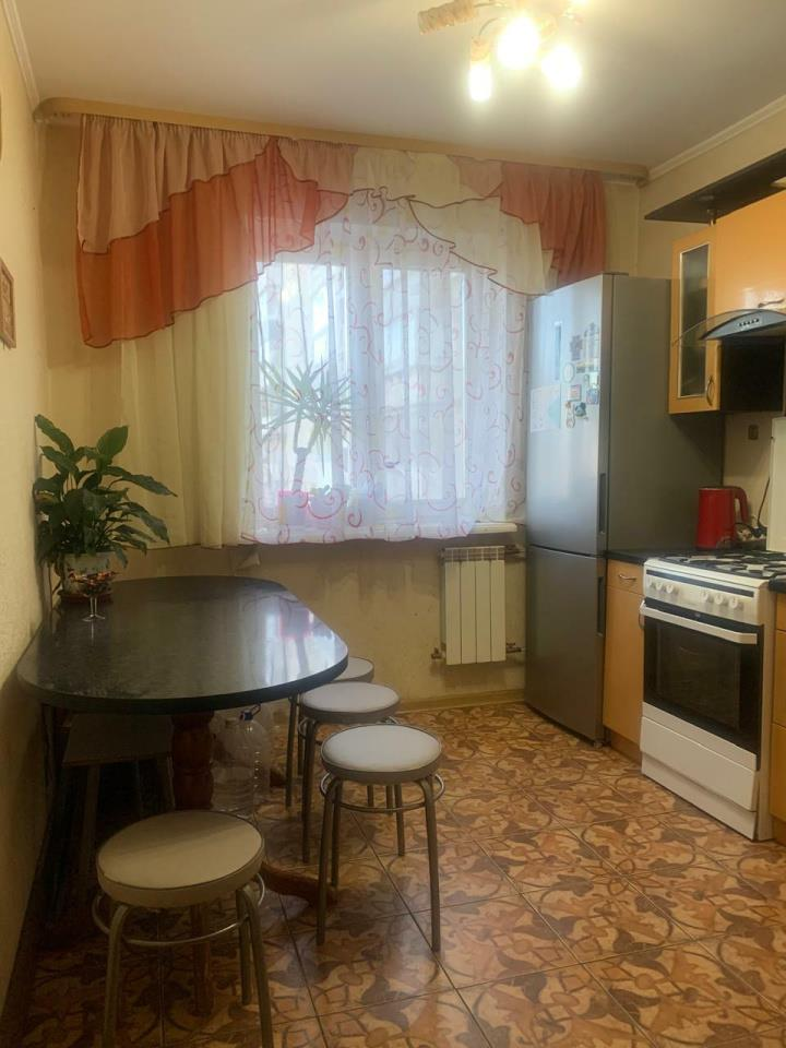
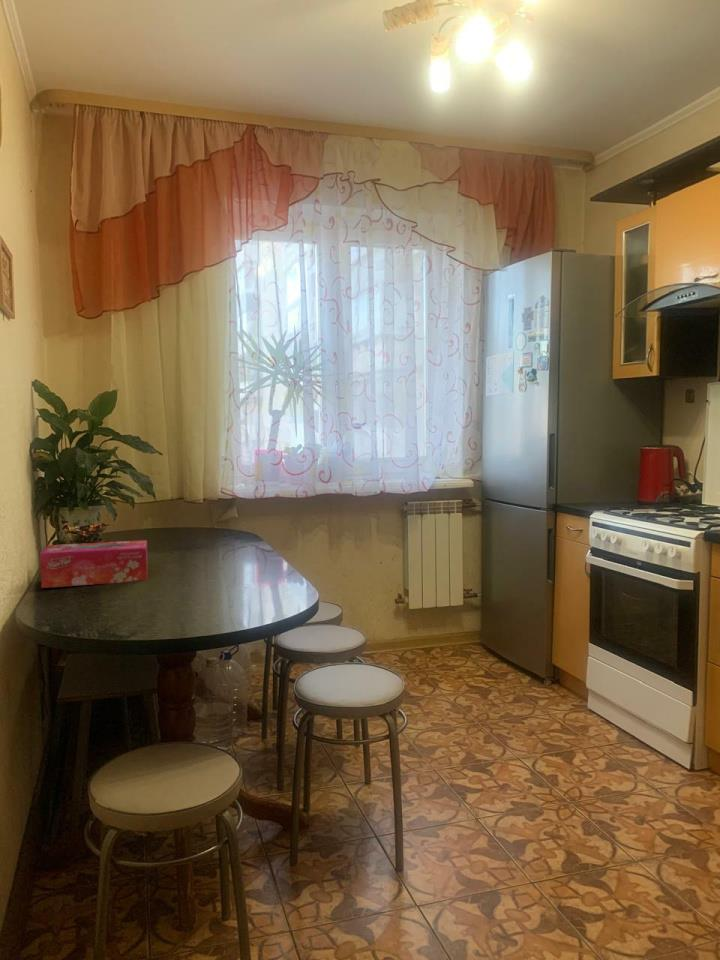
+ tissue box [39,539,149,589]
